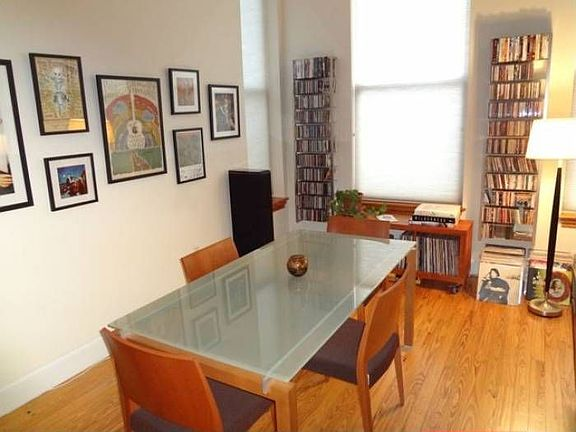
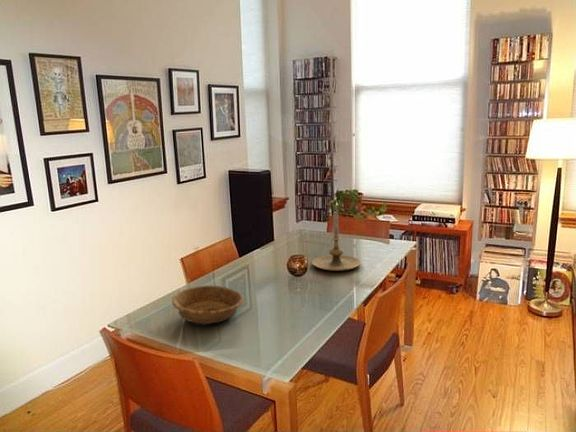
+ decorative bowl [171,285,245,325]
+ candle holder [311,211,362,272]
